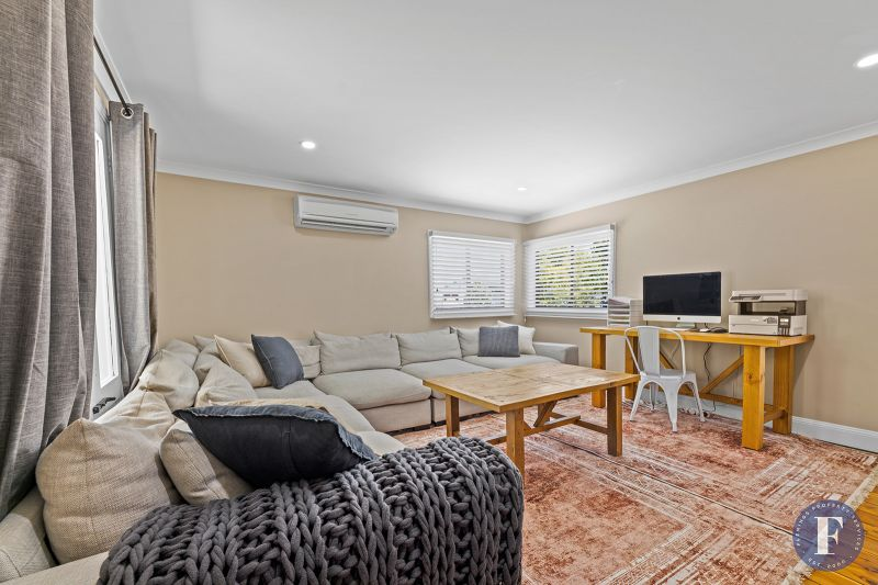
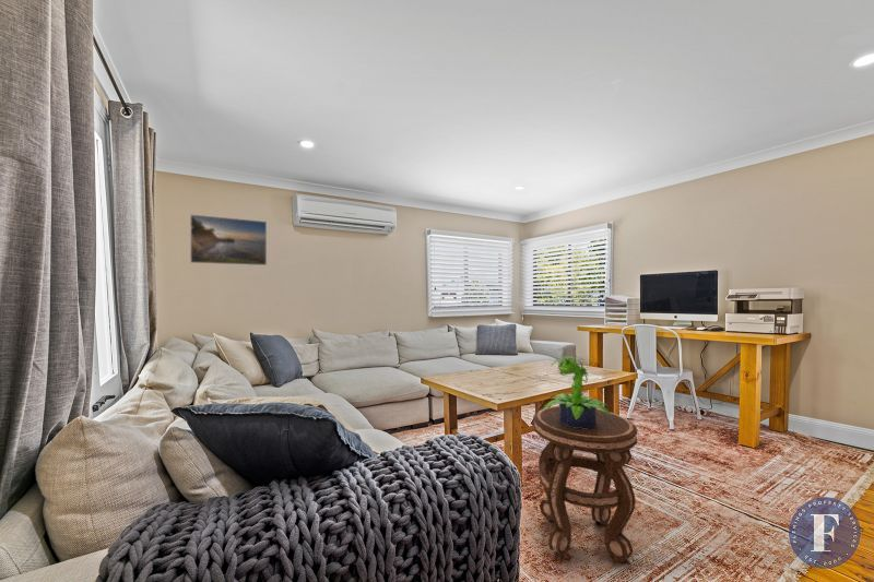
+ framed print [189,213,268,266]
+ side table [532,405,638,563]
+ potted plant [542,355,612,429]
